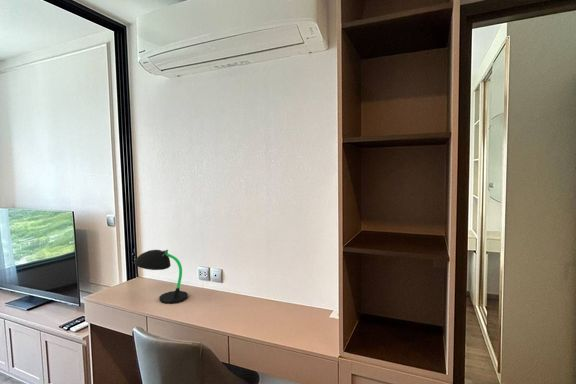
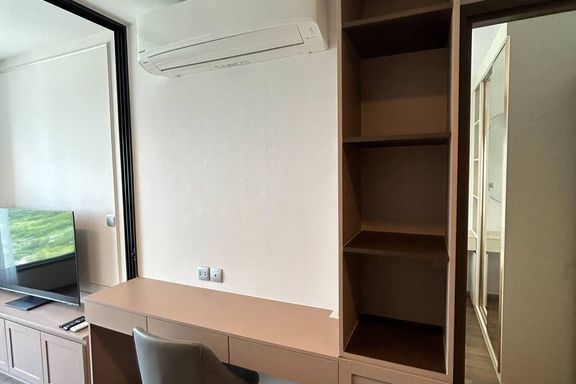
- desk lamp [133,249,189,305]
